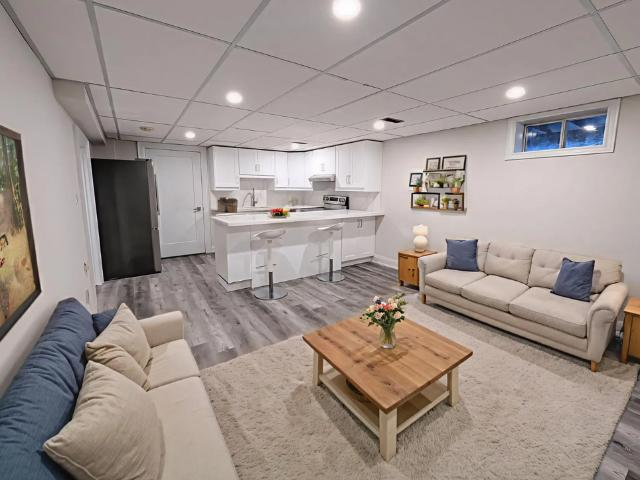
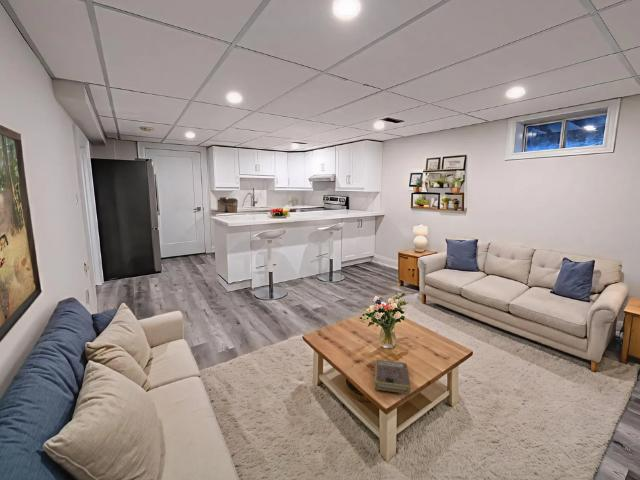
+ book [374,358,411,395]
